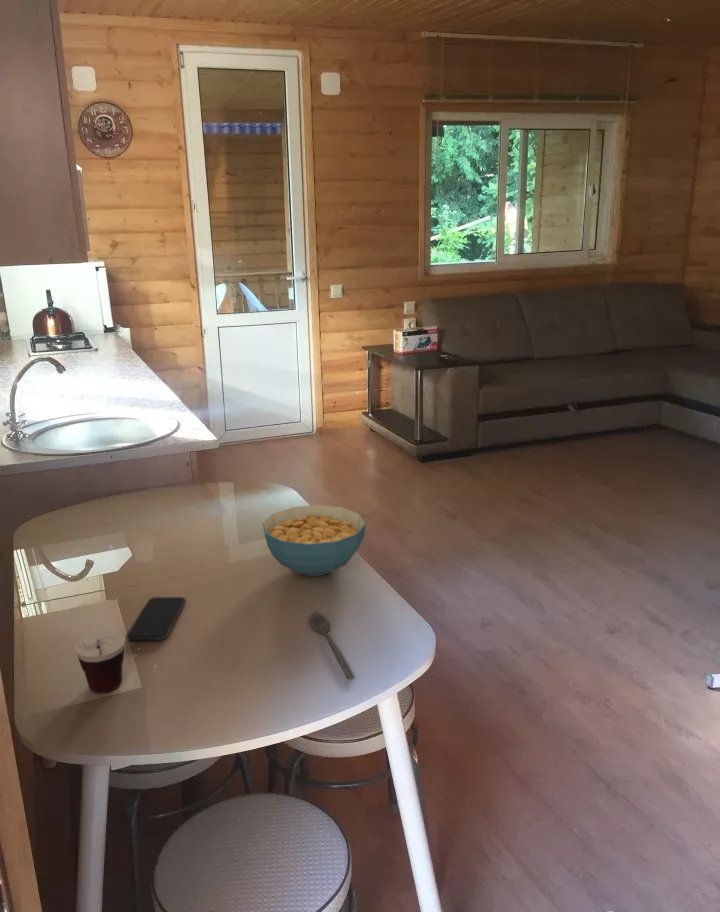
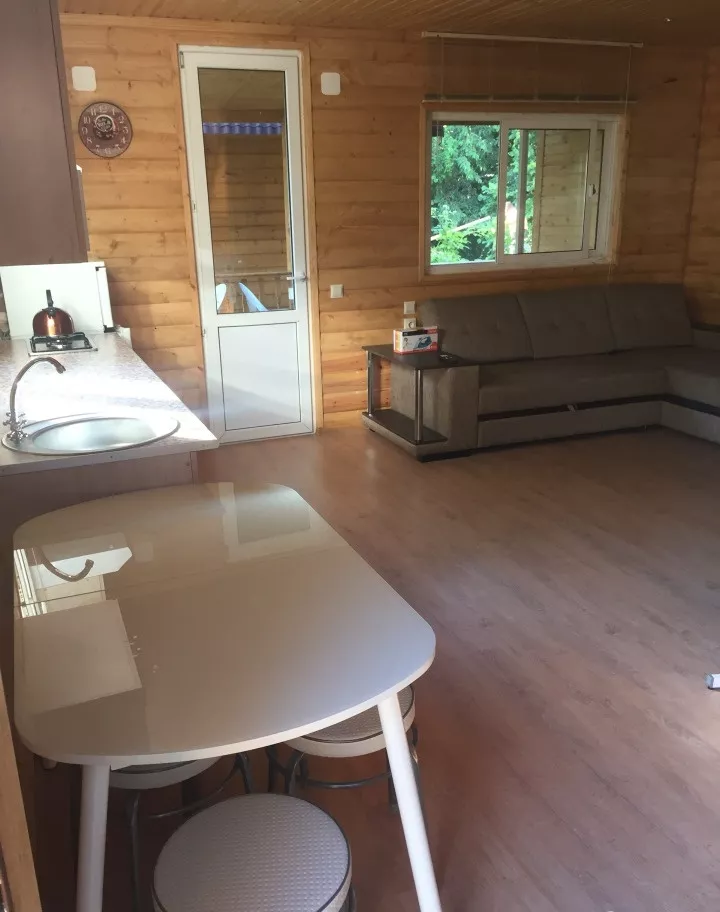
- spoon [308,610,355,680]
- cup [74,631,126,694]
- smartphone [126,596,186,641]
- cereal bowl [262,504,367,577]
